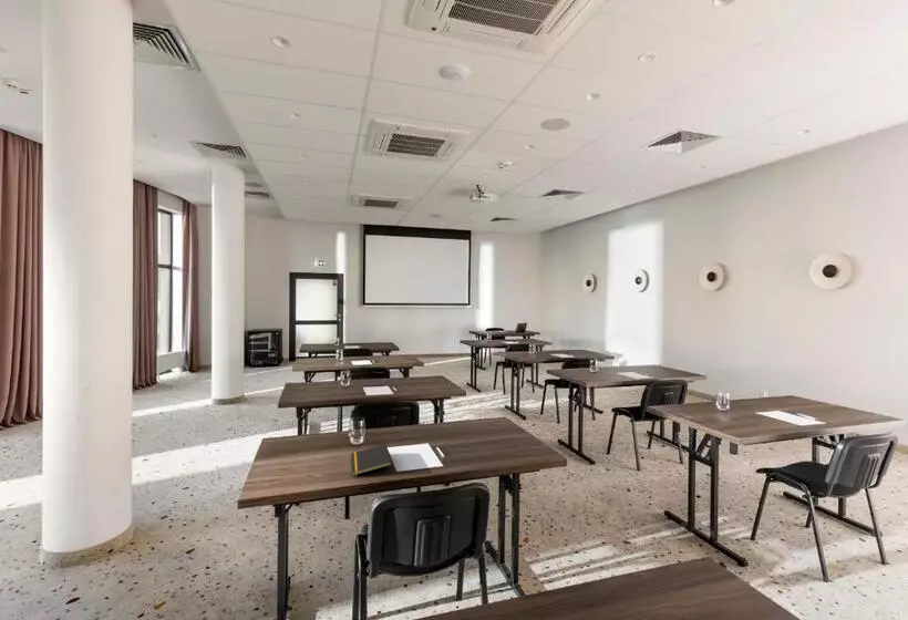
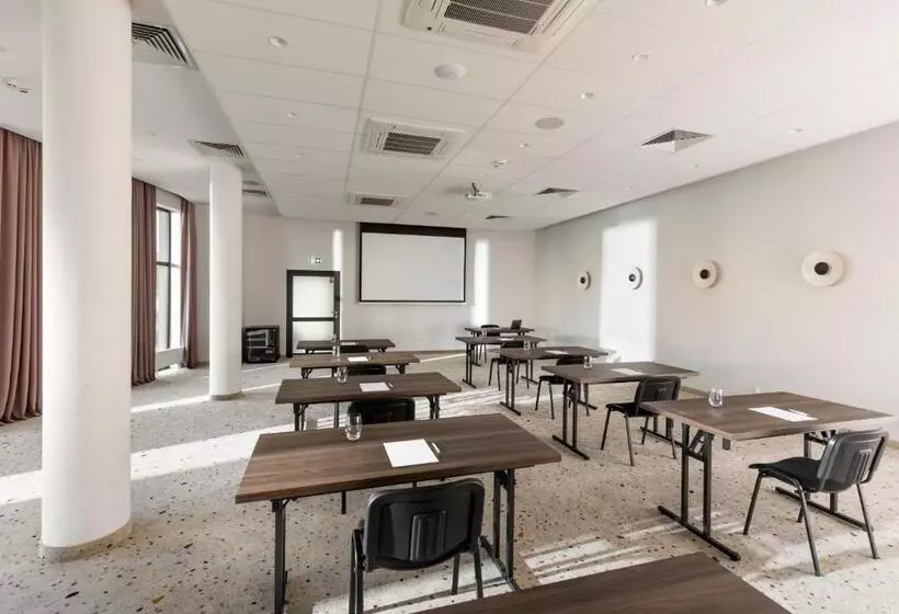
- notepad [350,443,393,477]
